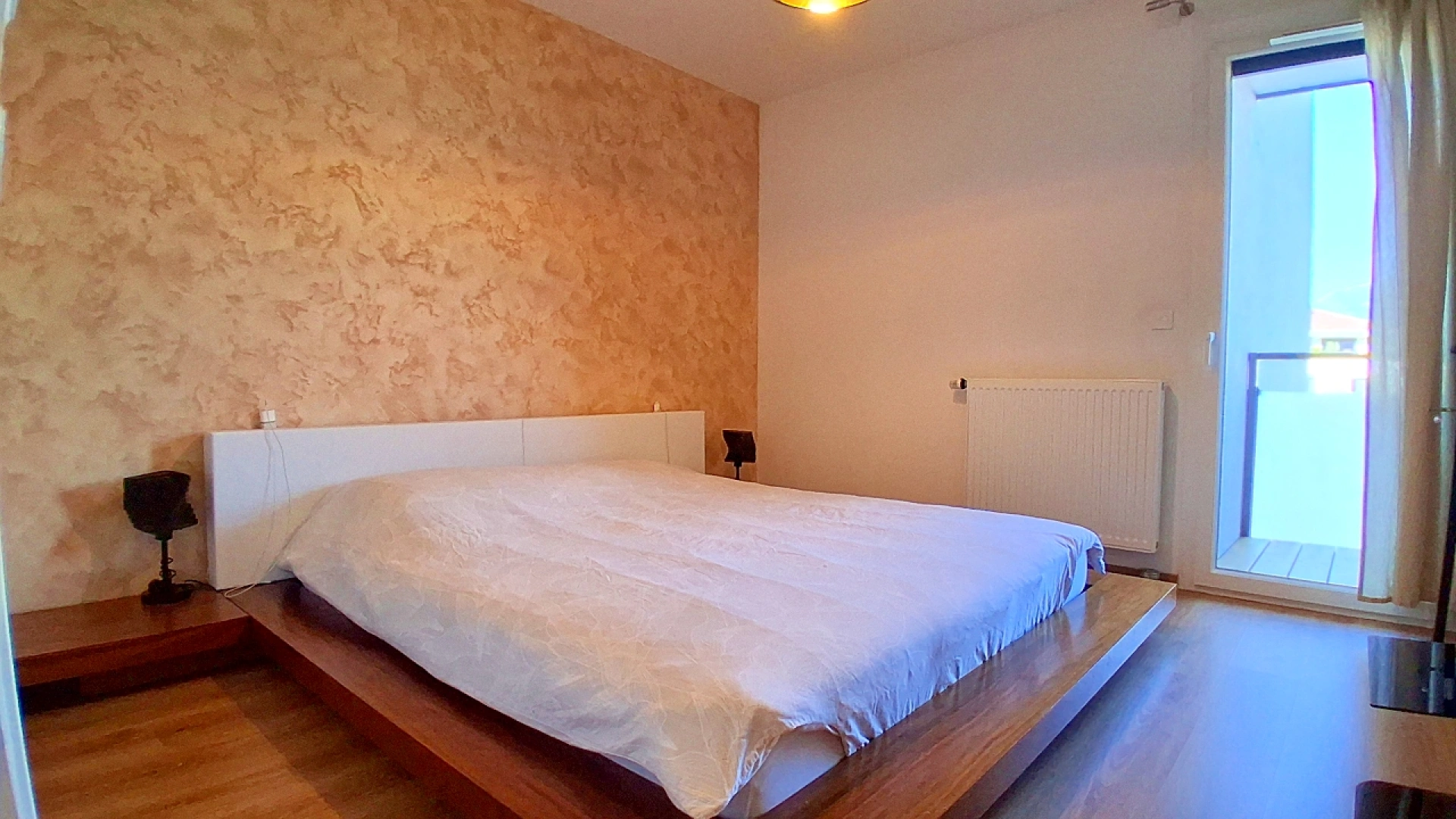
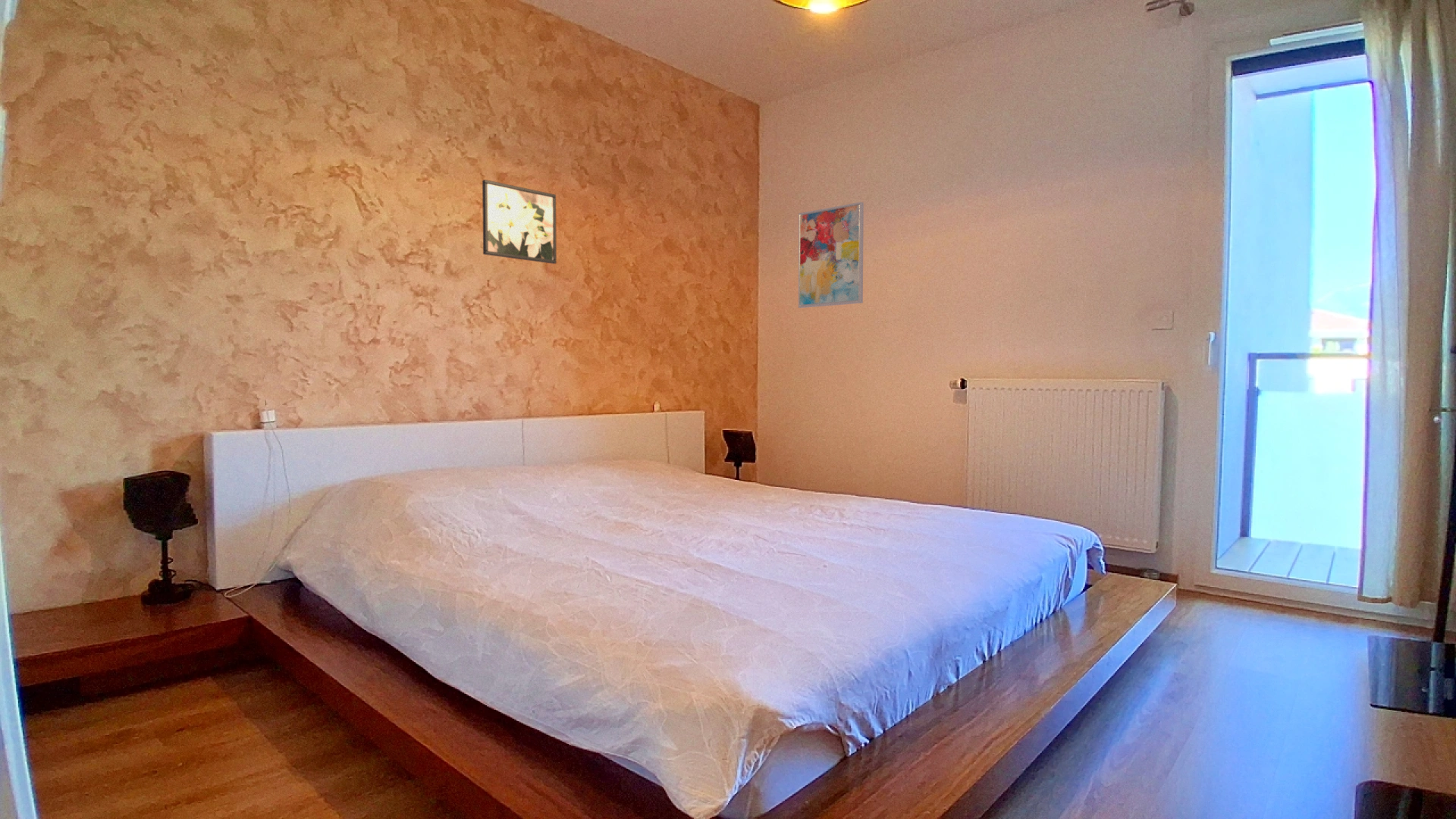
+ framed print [482,179,557,265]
+ wall art [798,202,864,309]
